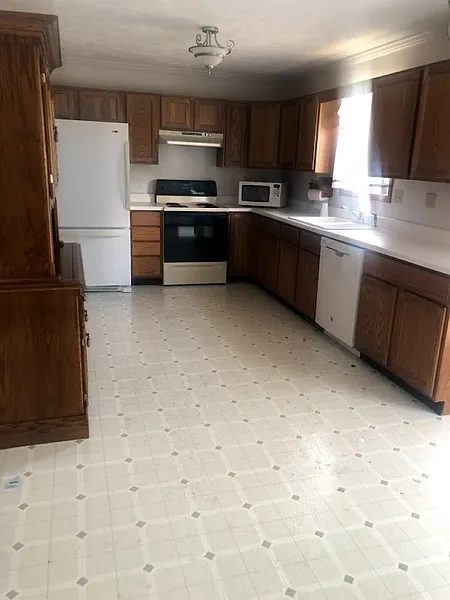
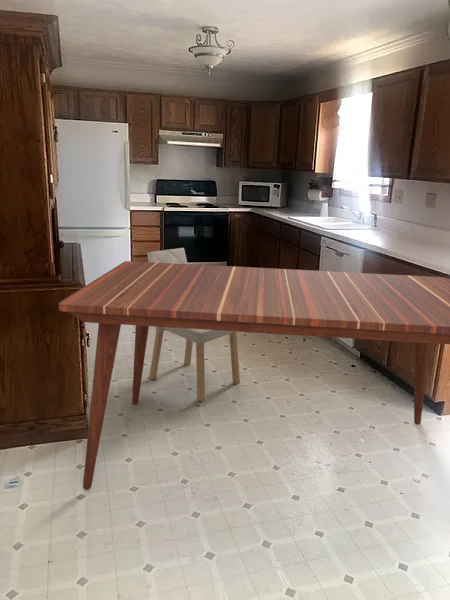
+ dining table [58,260,450,491]
+ dining chair [147,247,241,402]
